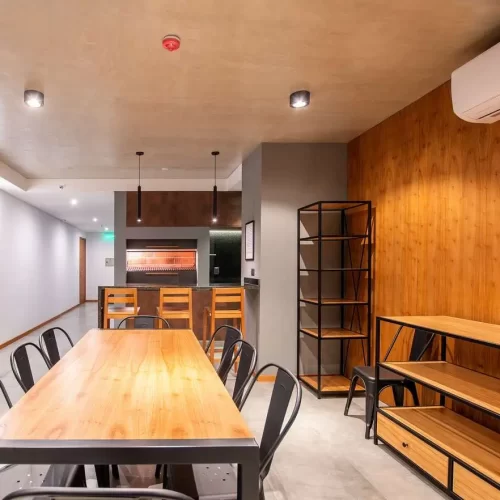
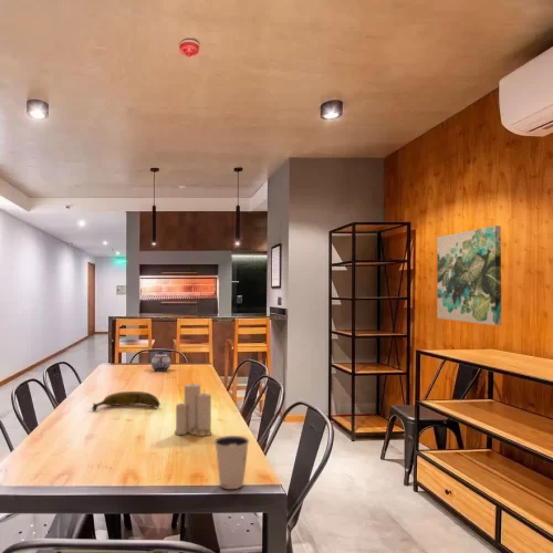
+ banana [91,390,161,411]
+ candle [174,383,212,437]
+ teapot [150,349,171,372]
+ wall art [436,225,502,326]
+ dixie cup [213,435,250,490]
